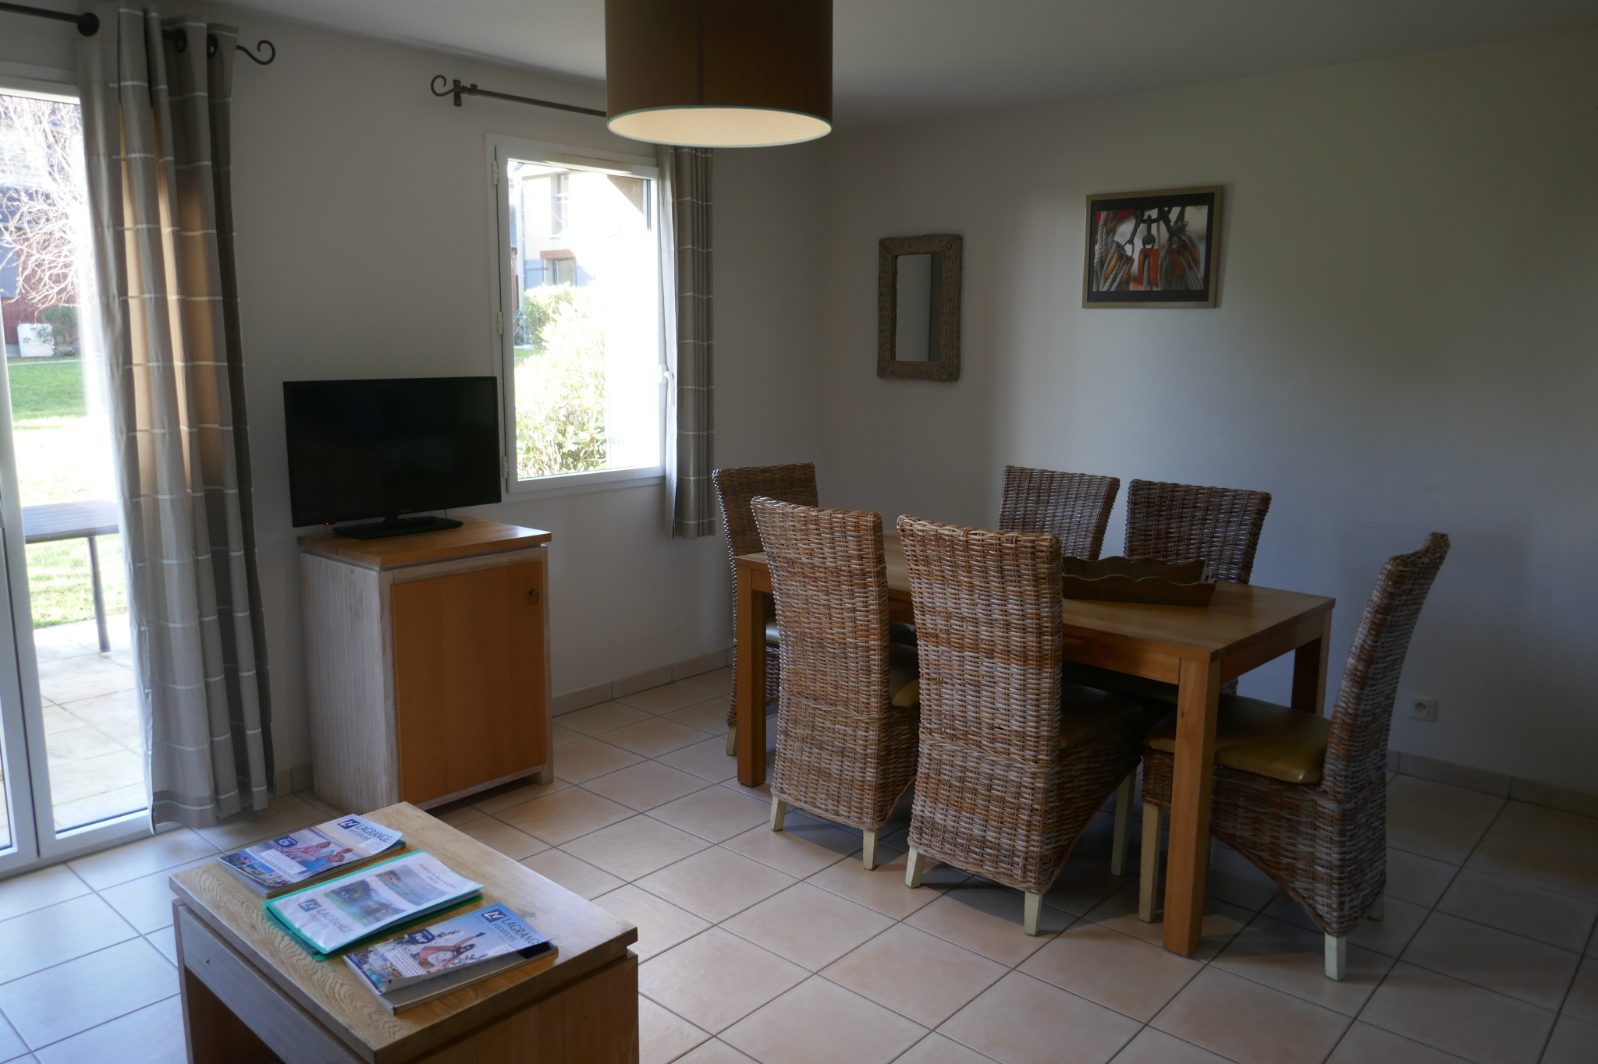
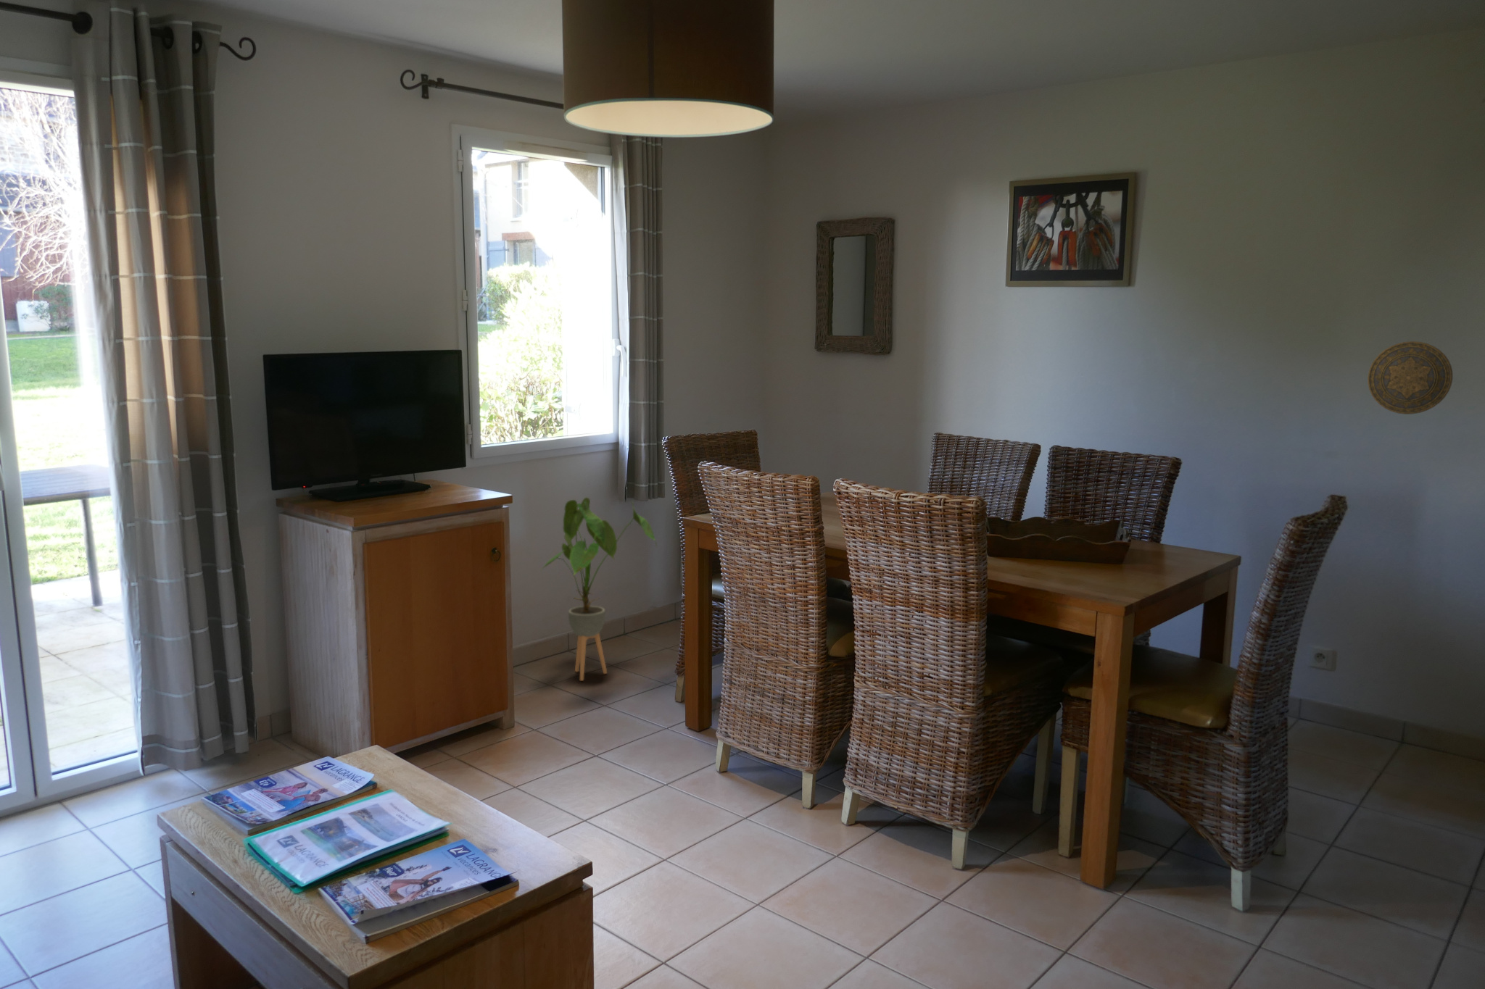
+ house plant [540,497,658,681]
+ decorative plate [1367,341,1453,415]
